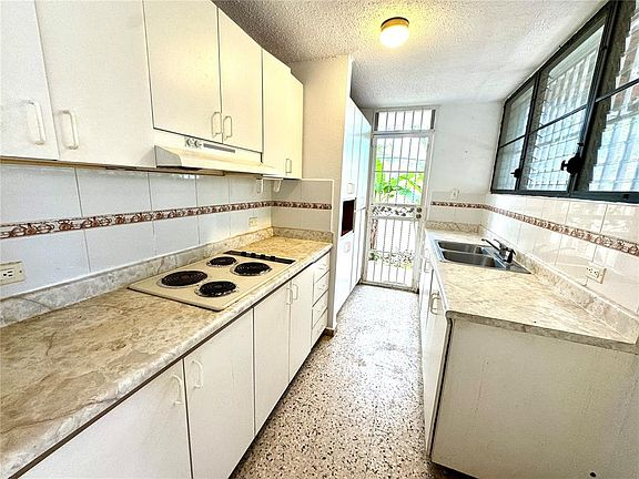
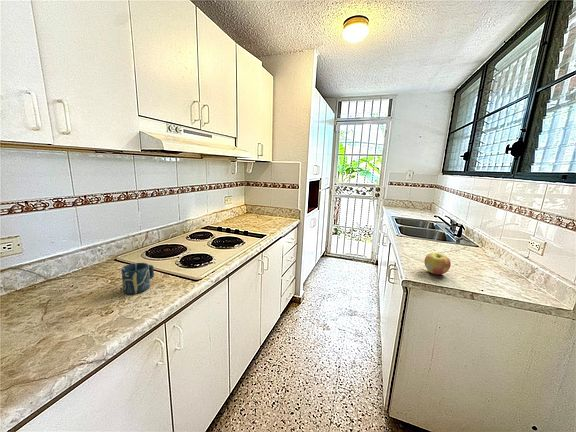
+ apple [423,252,452,275]
+ cup [120,262,155,295]
